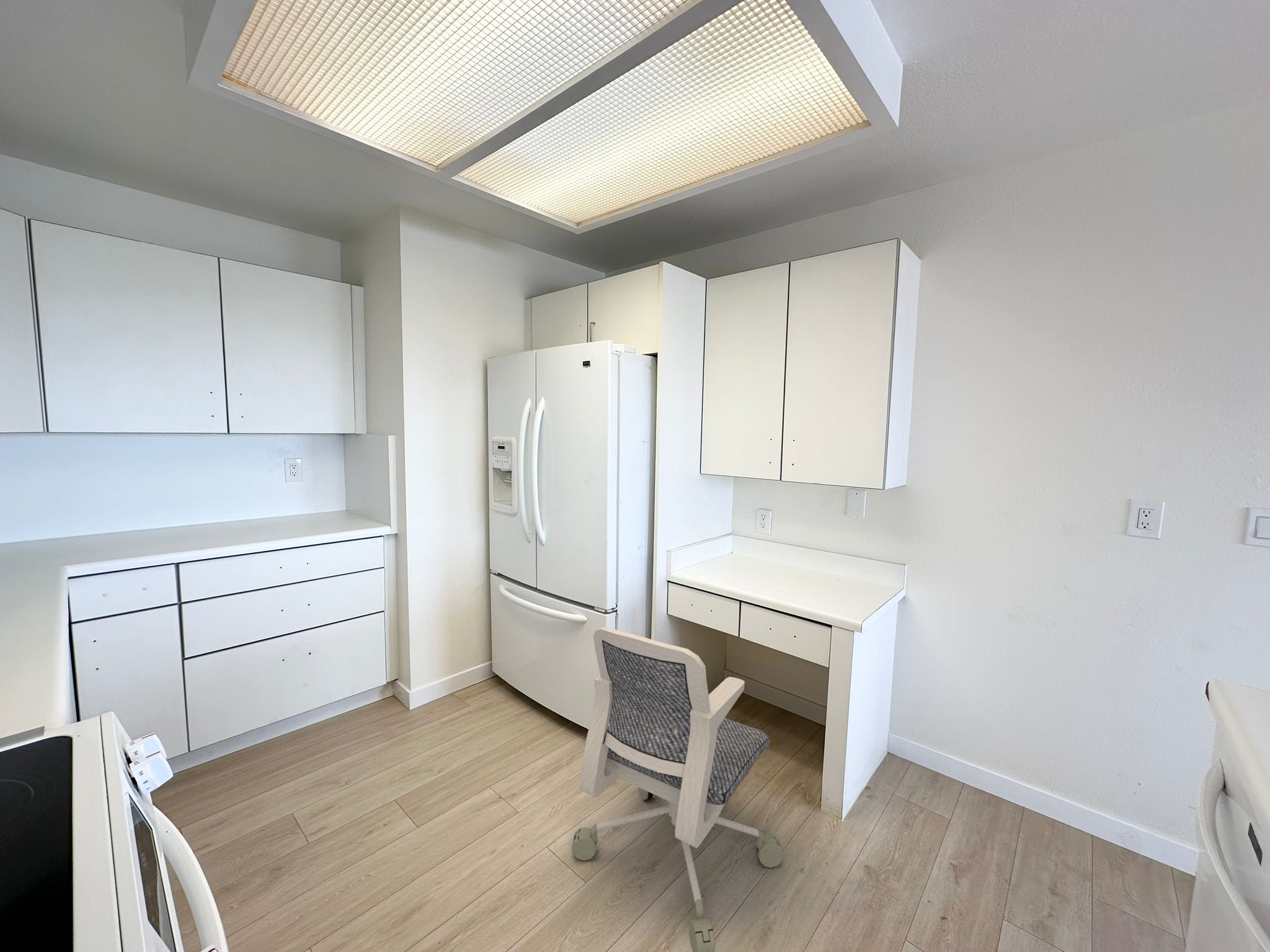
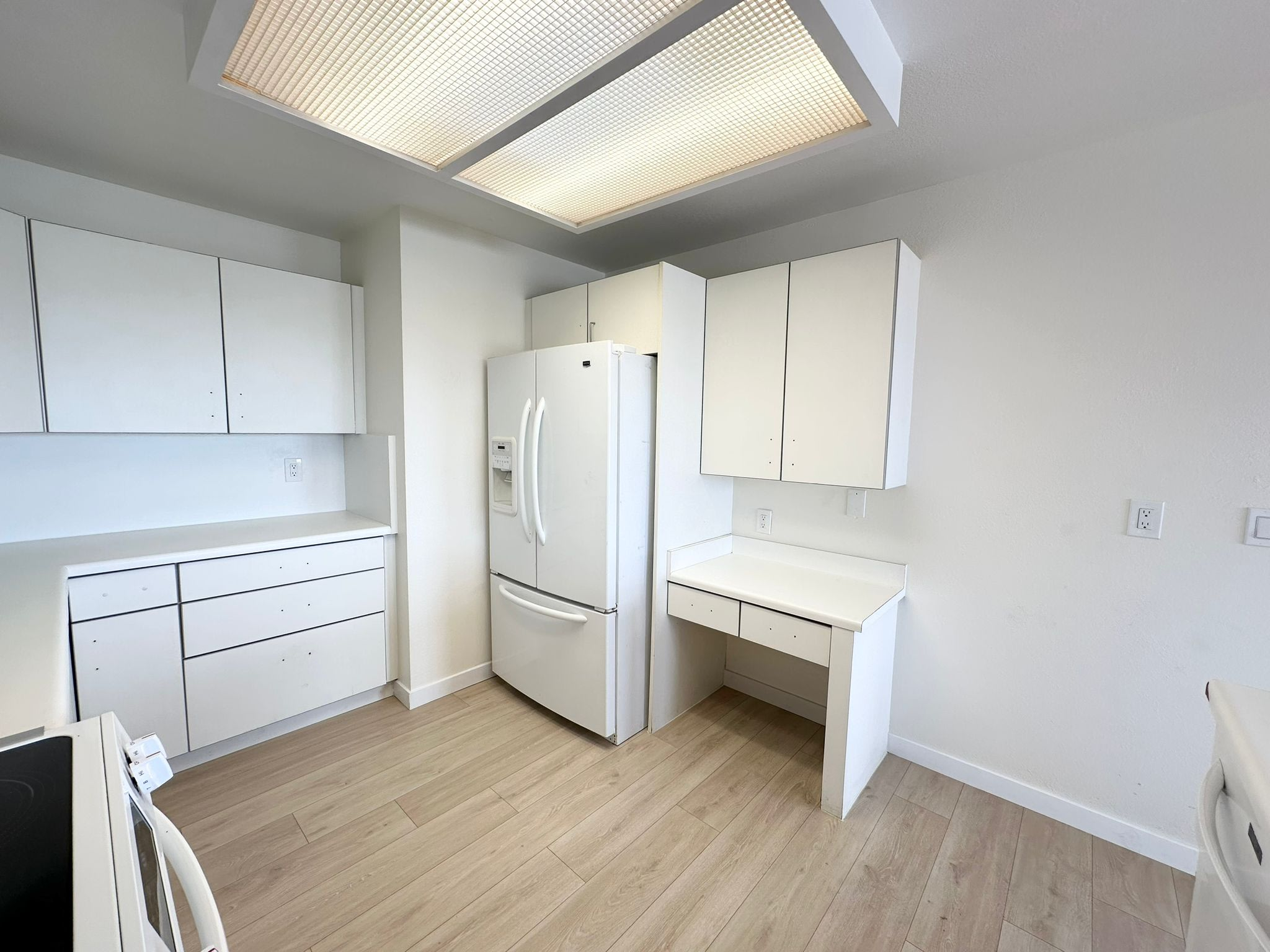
- office chair [571,626,784,952]
